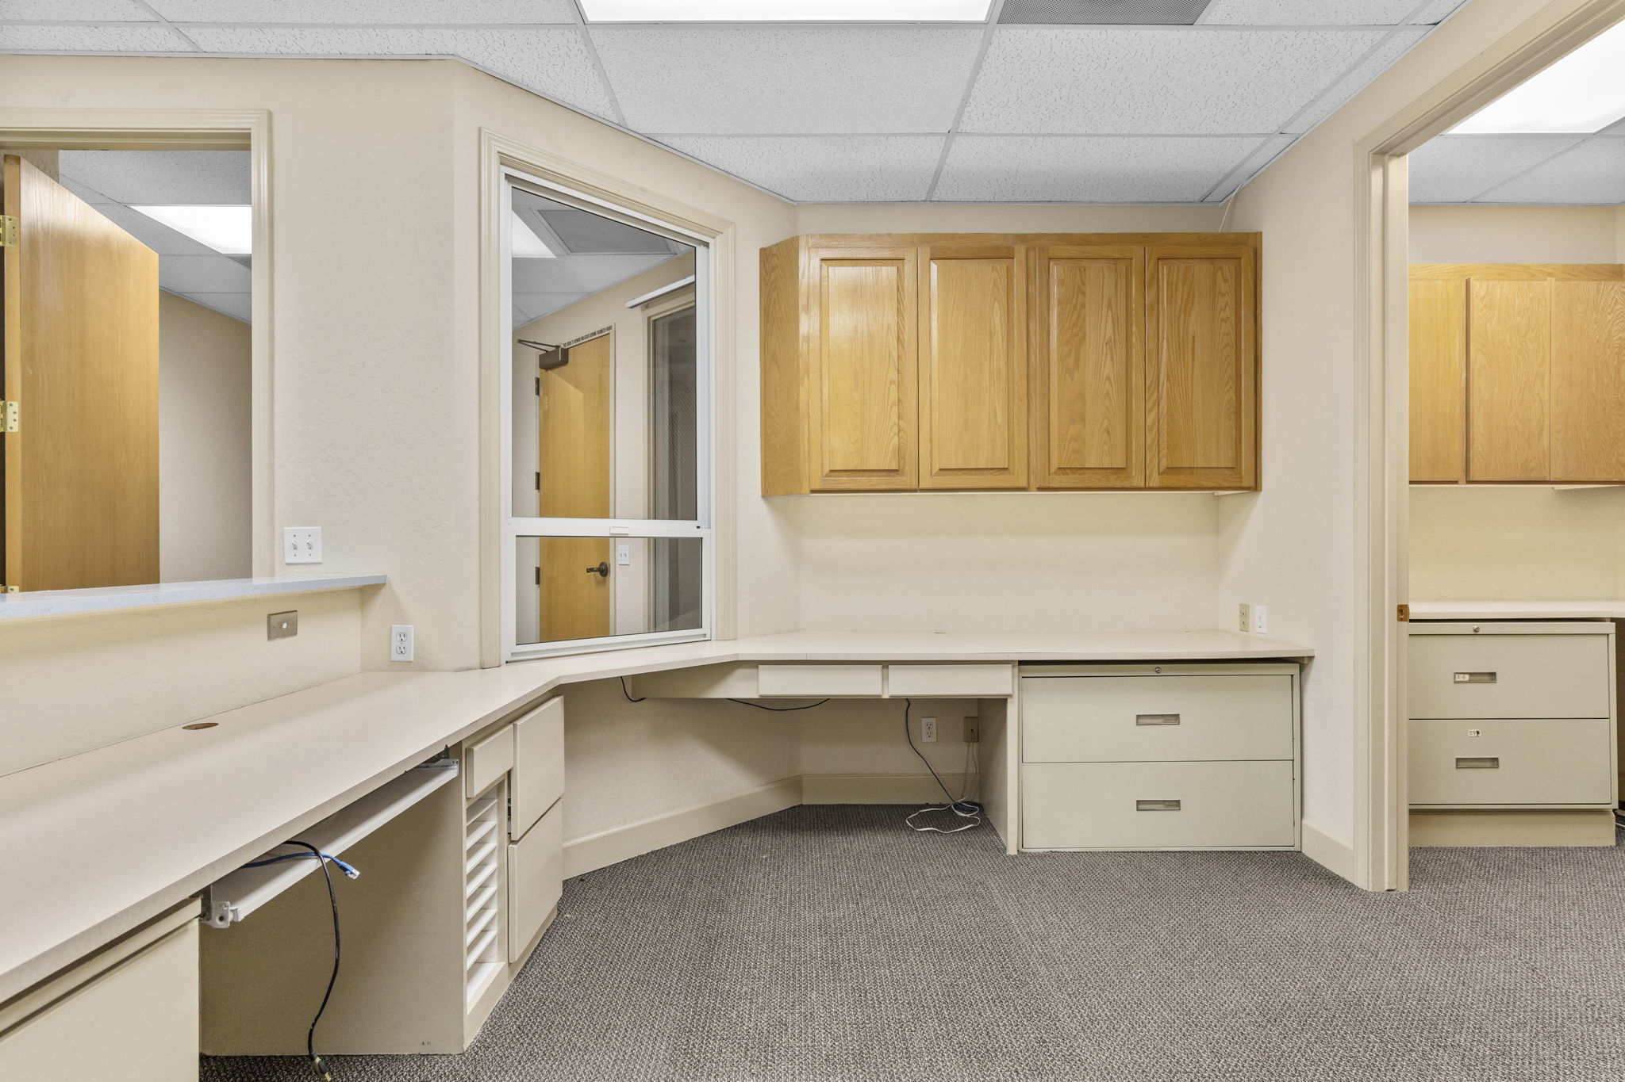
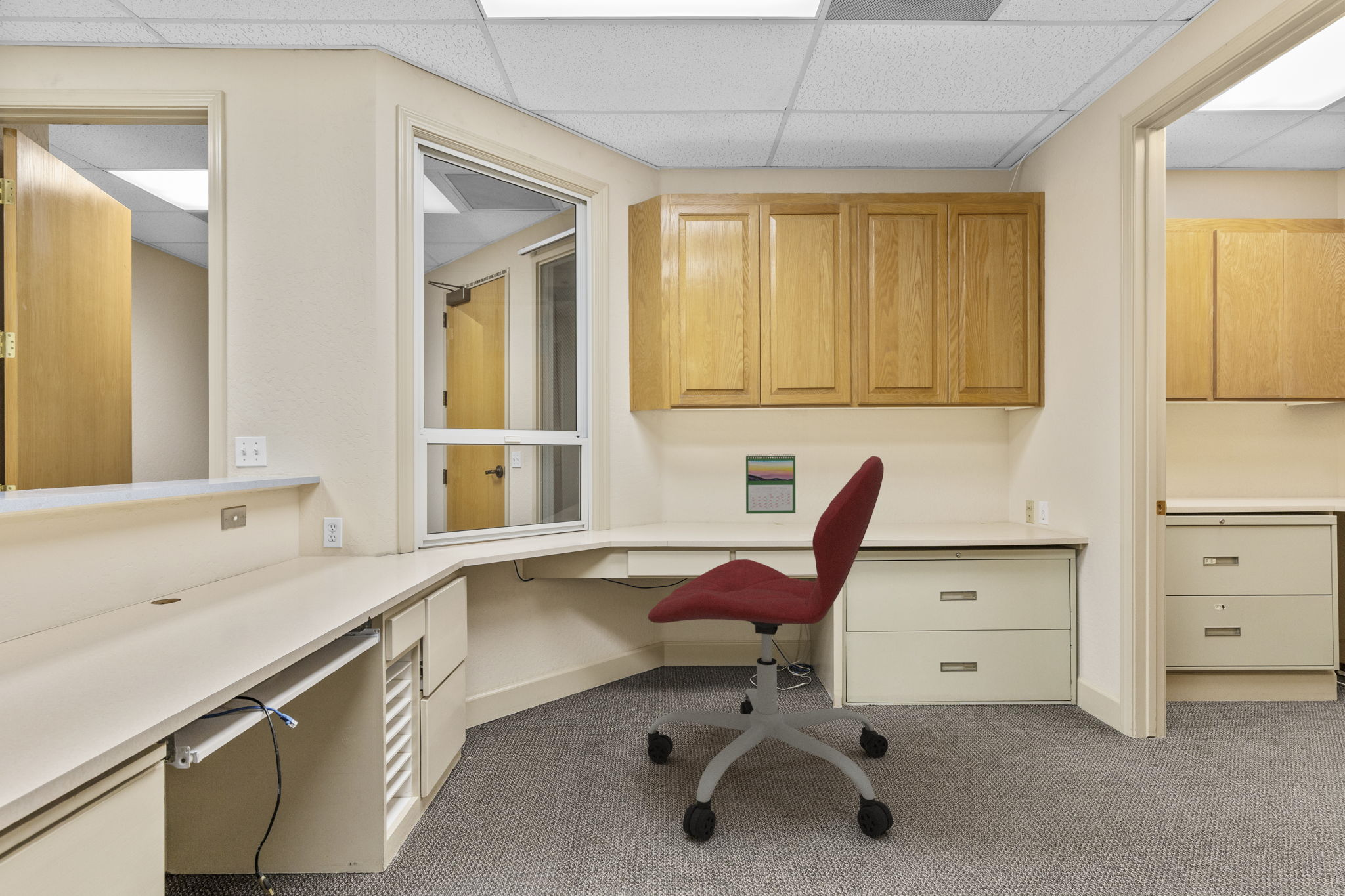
+ calendar [745,452,796,514]
+ office chair [647,456,894,841]
